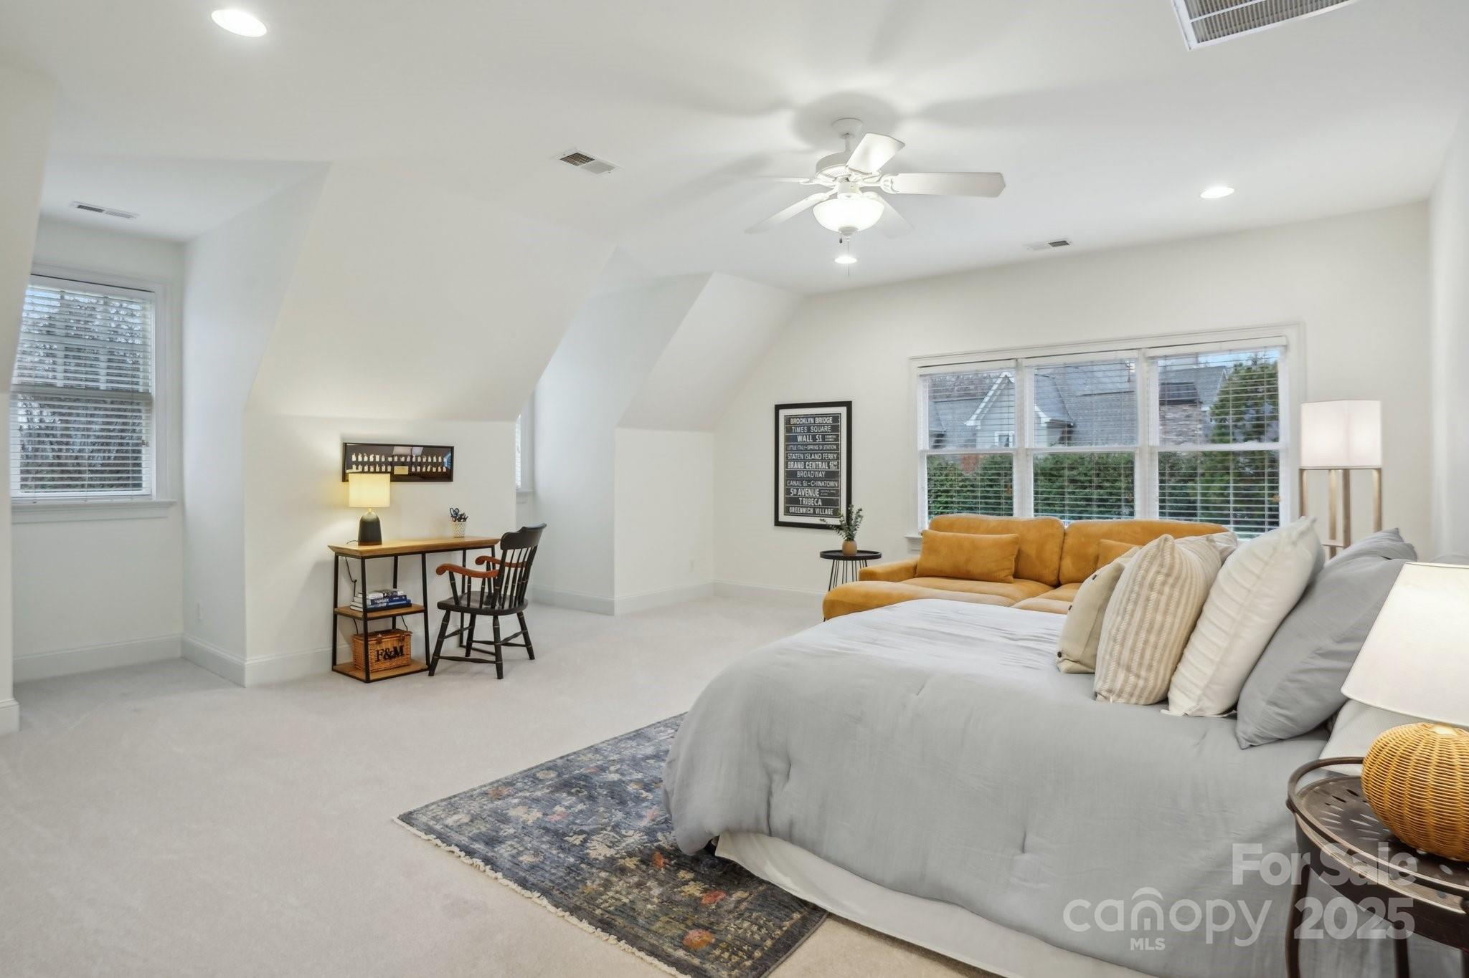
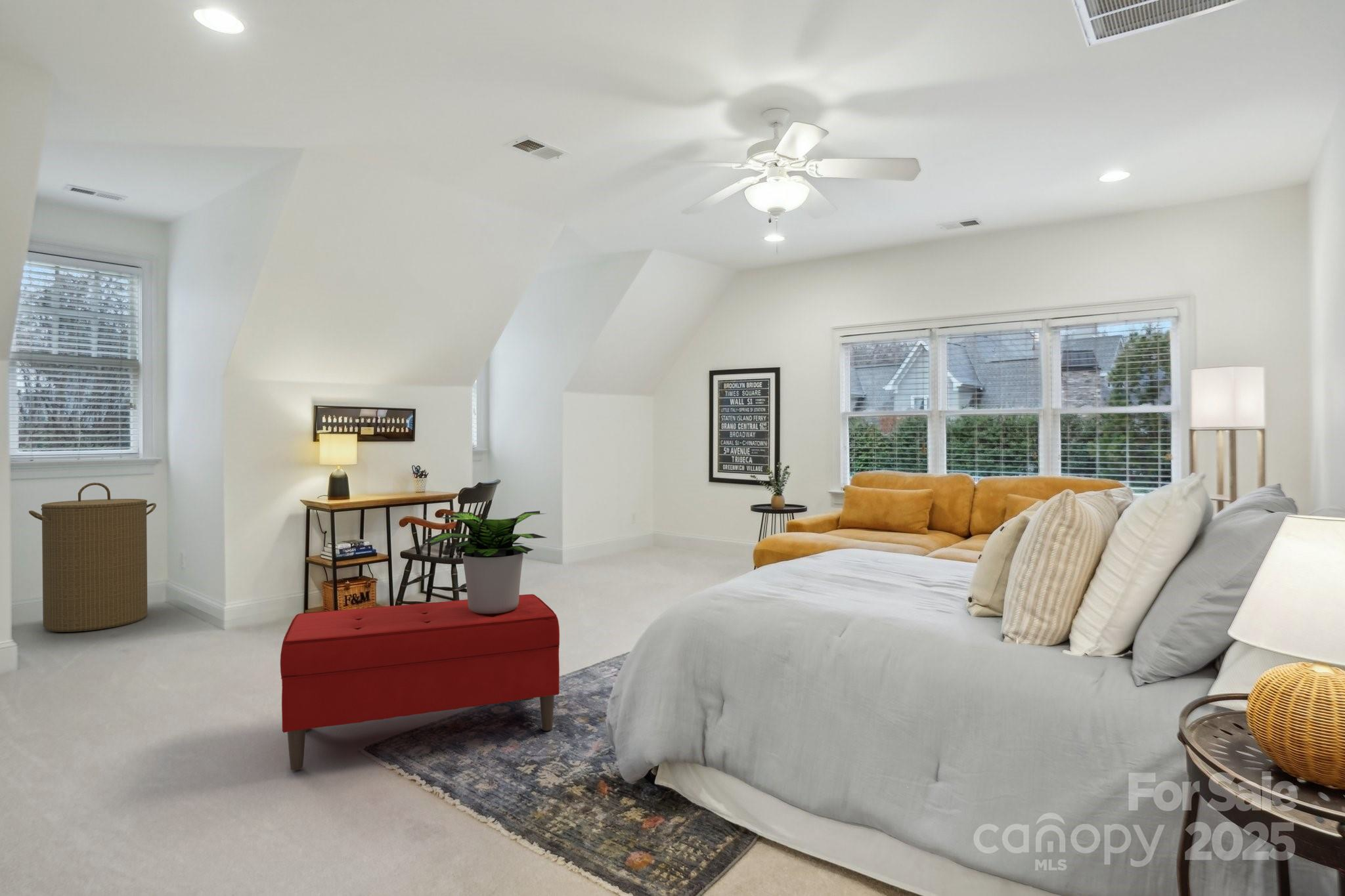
+ bench [280,593,560,771]
+ potted plant [422,510,547,614]
+ laundry hamper [28,482,157,633]
